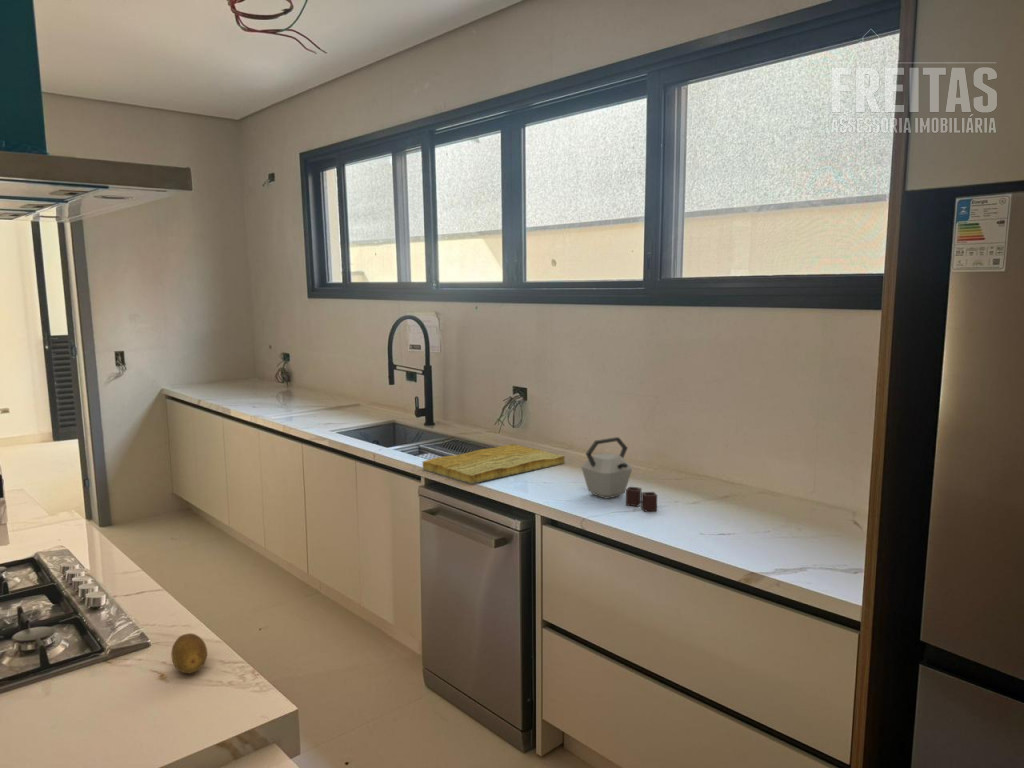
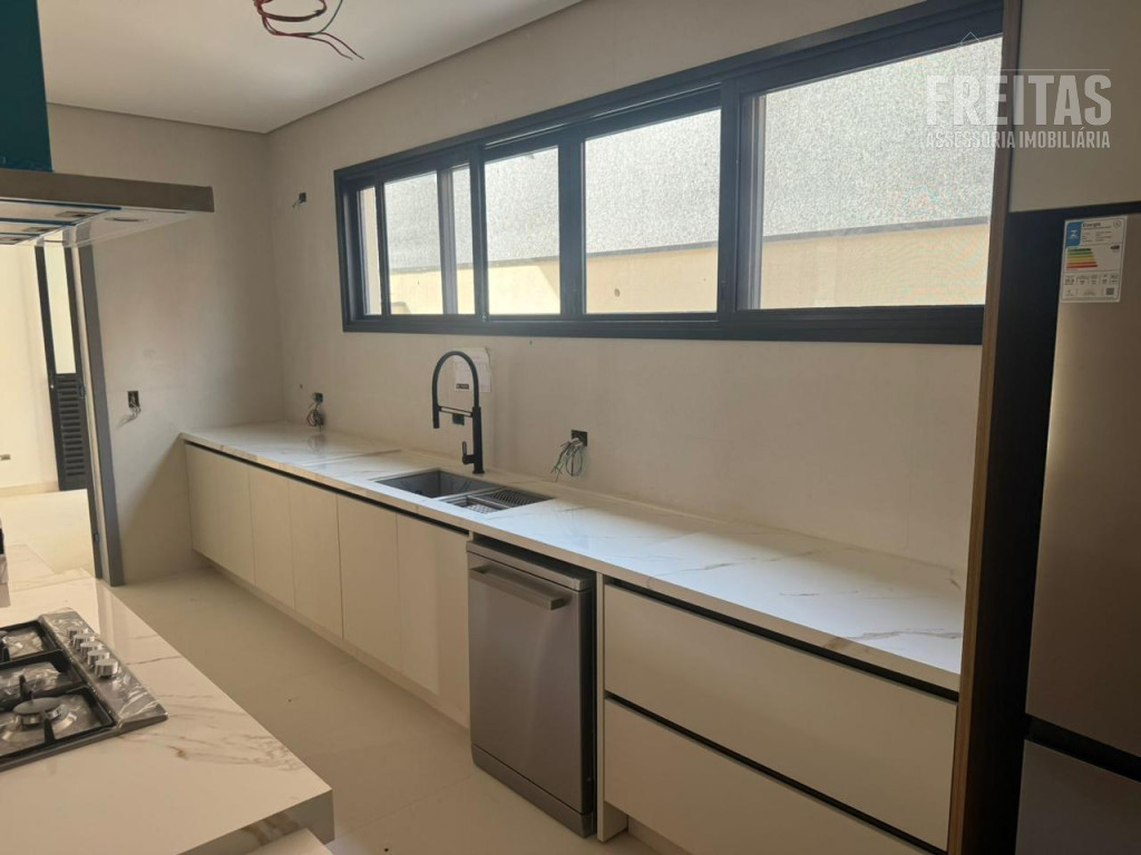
- cutting board [422,443,565,485]
- fruit [170,632,208,674]
- kettle [580,436,658,512]
